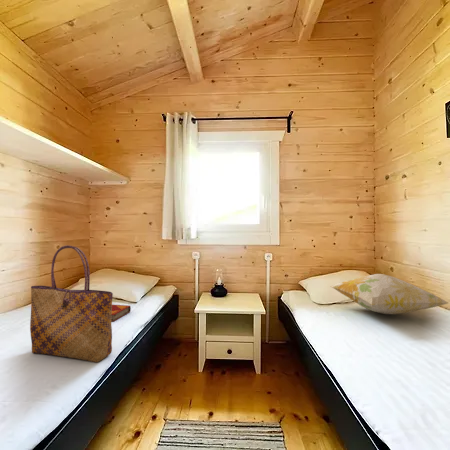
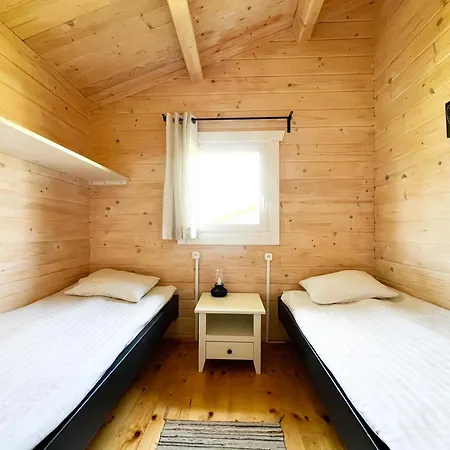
- hardback book [111,304,132,322]
- tote bag [29,244,114,363]
- decorative pillow [329,273,449,315]
